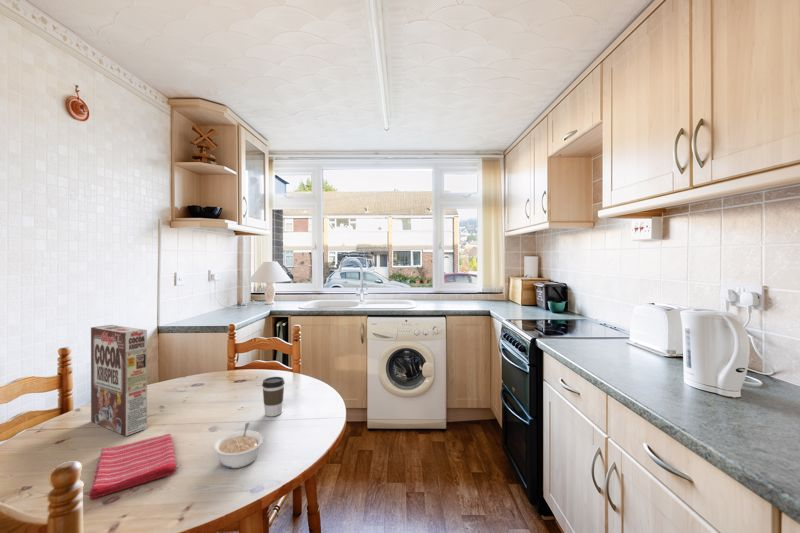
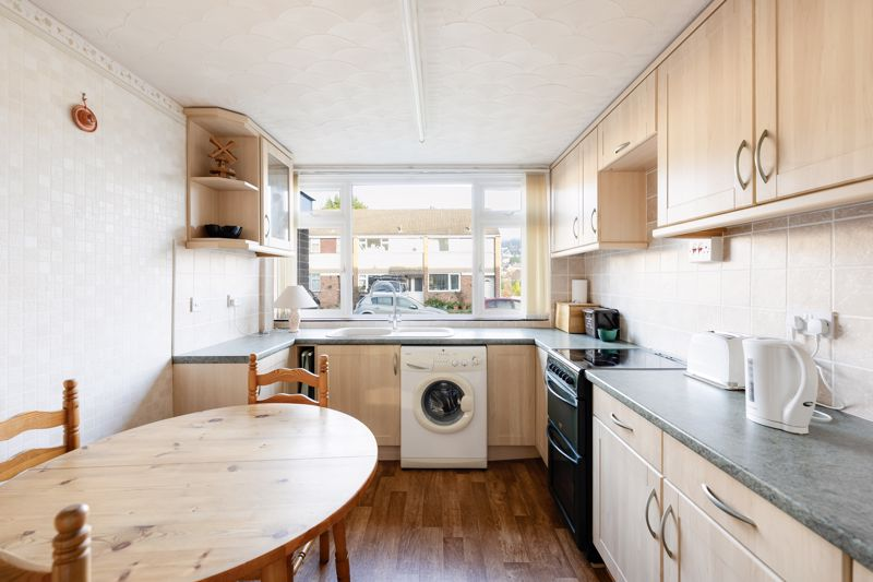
- cereal box [90,324,148,437]
- legume [213,422,264,469]
- dish towel [88,433,178,500]
- coffee cup [261,376,286,417]
